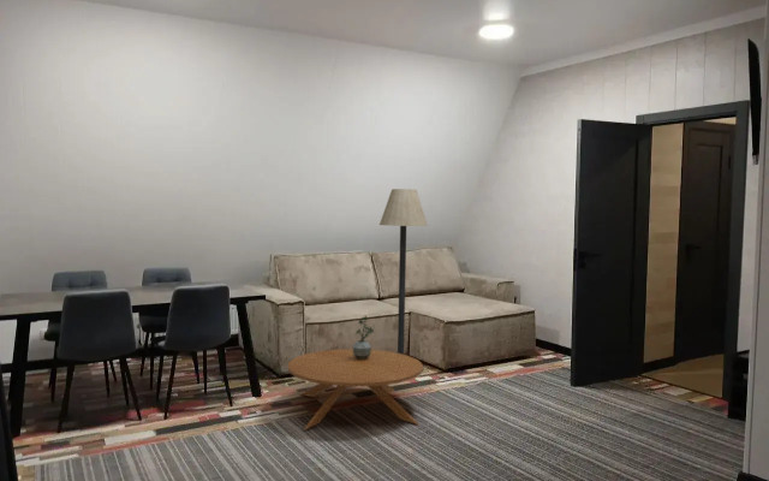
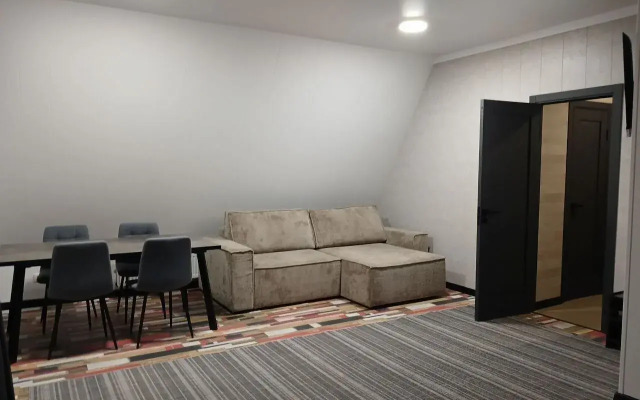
- coffee table [287,348,424,430]
- potted plant [352,315,375,360]
- floor lamp [378,188,429,372]
